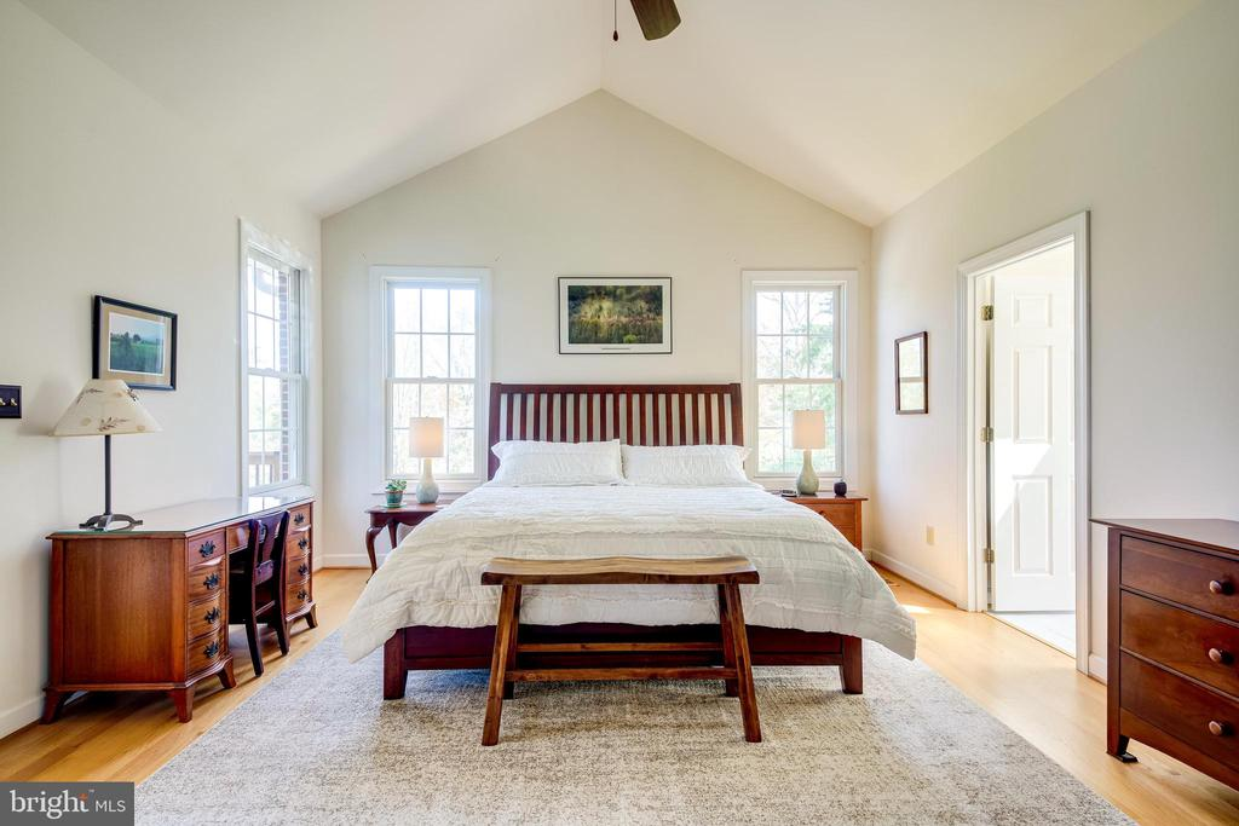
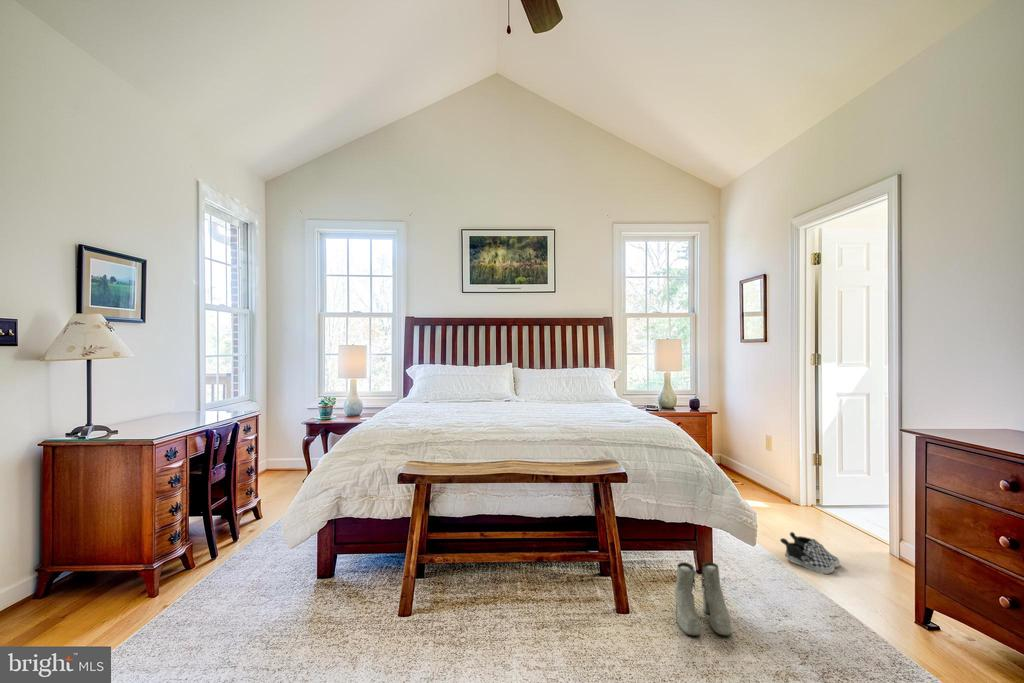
+ shoe [779,531,841,575]
+ boots [673,561,732,637]
